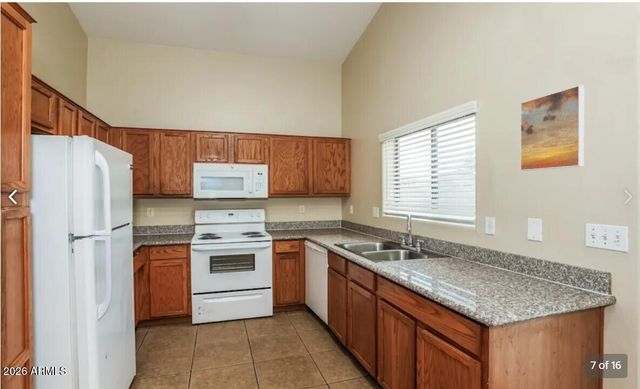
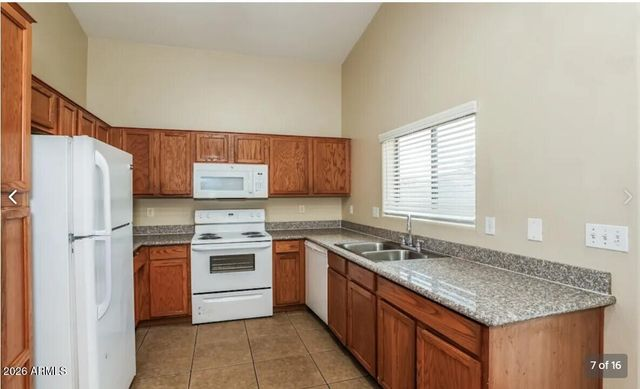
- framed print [519,84,585,172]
